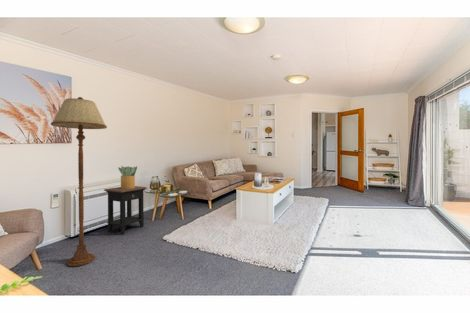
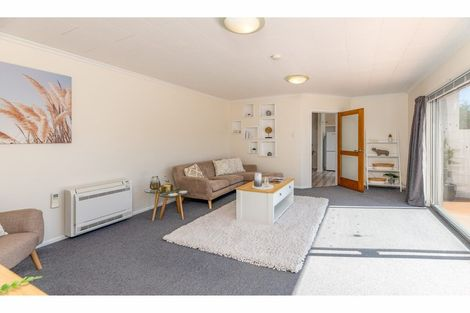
- side table [103,185,148,235]
- floor lamp [50,96,108,267]
- potted plant [117,165,138,189]
